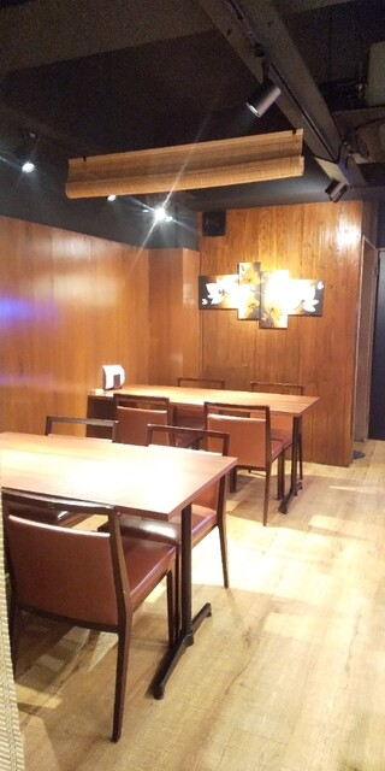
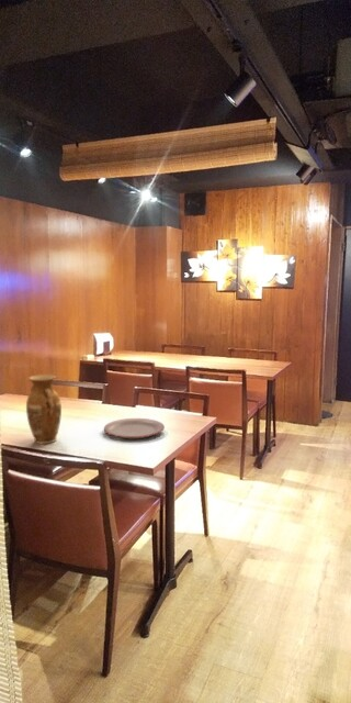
+ vase [25,373,63,445]
+ plate [103,417,166,439]
